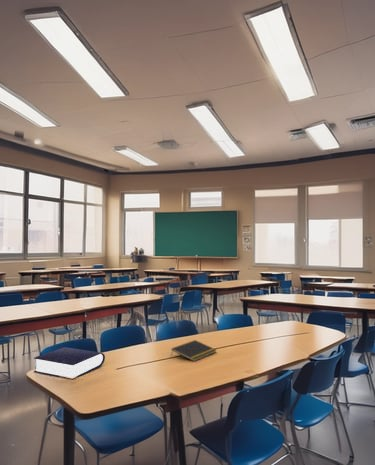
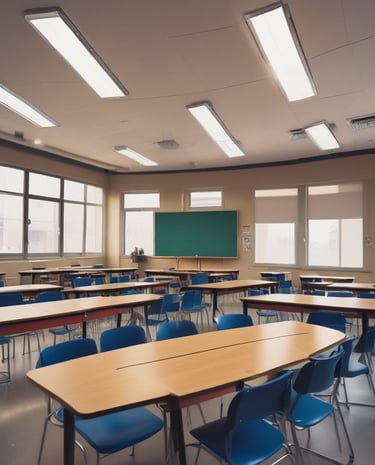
- notepad [170,339,217,362]
- book [33,346,106,381]
